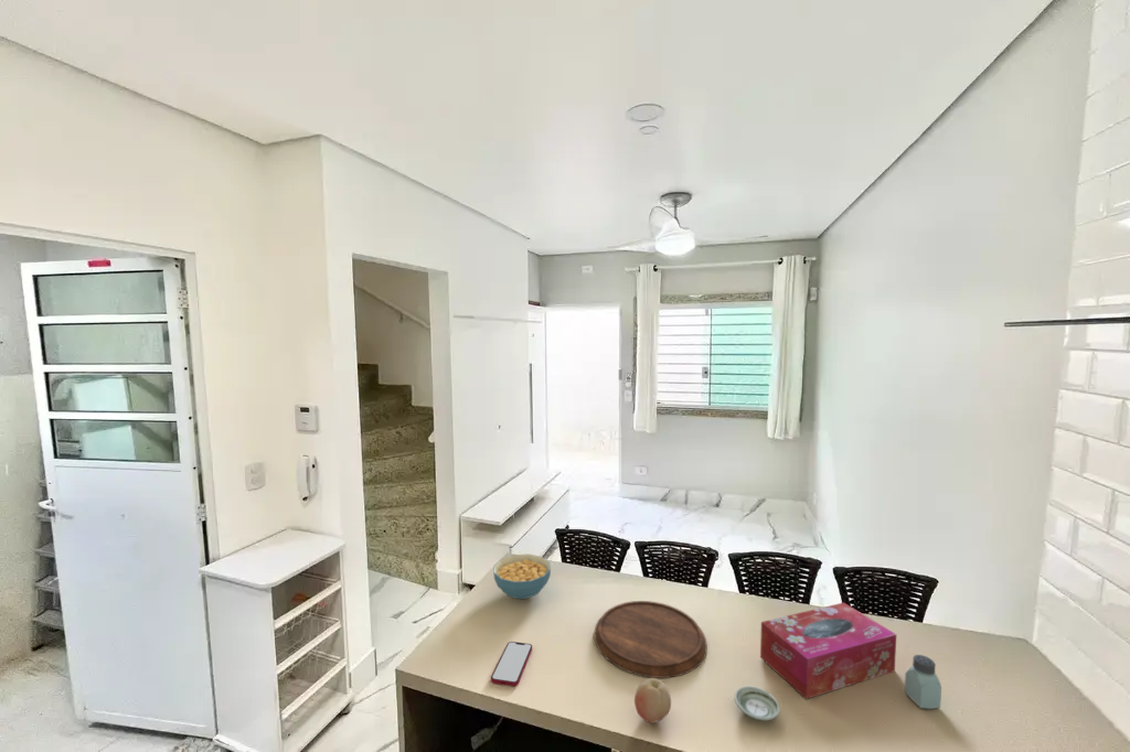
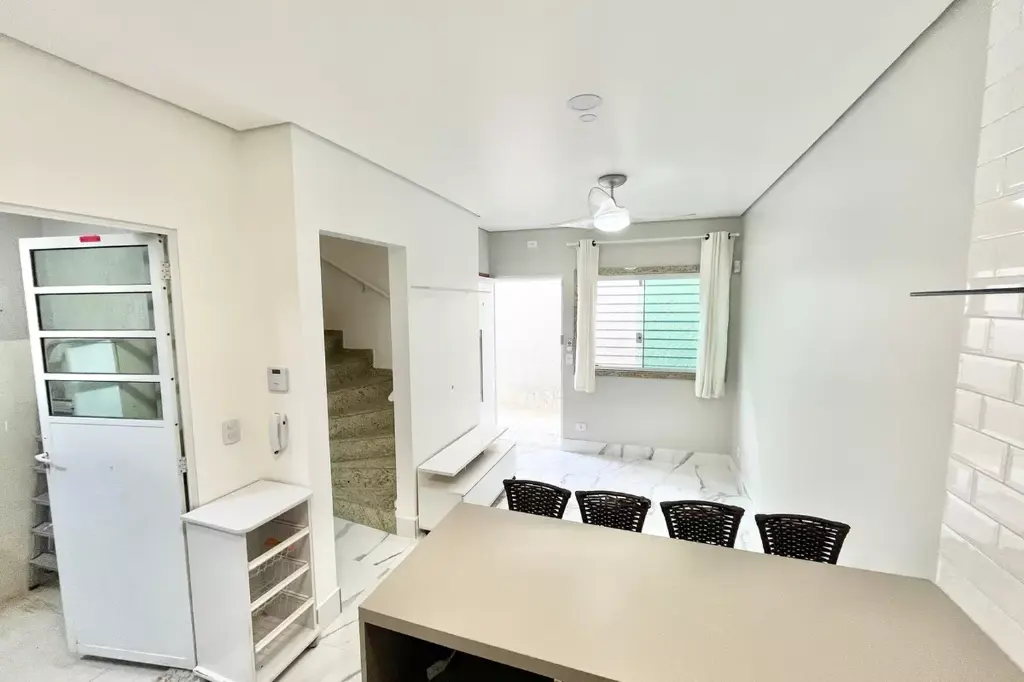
- fruit [633,677,672,724]
- smartphone [490,641,533,687]
- cereal bowl [492,552,552,600]
- saltshaker [904,654,942,710]
- tissue box [759,601,897,700]
- cutting board [594,600,708,679]
- saucer [734,685,781,722]
